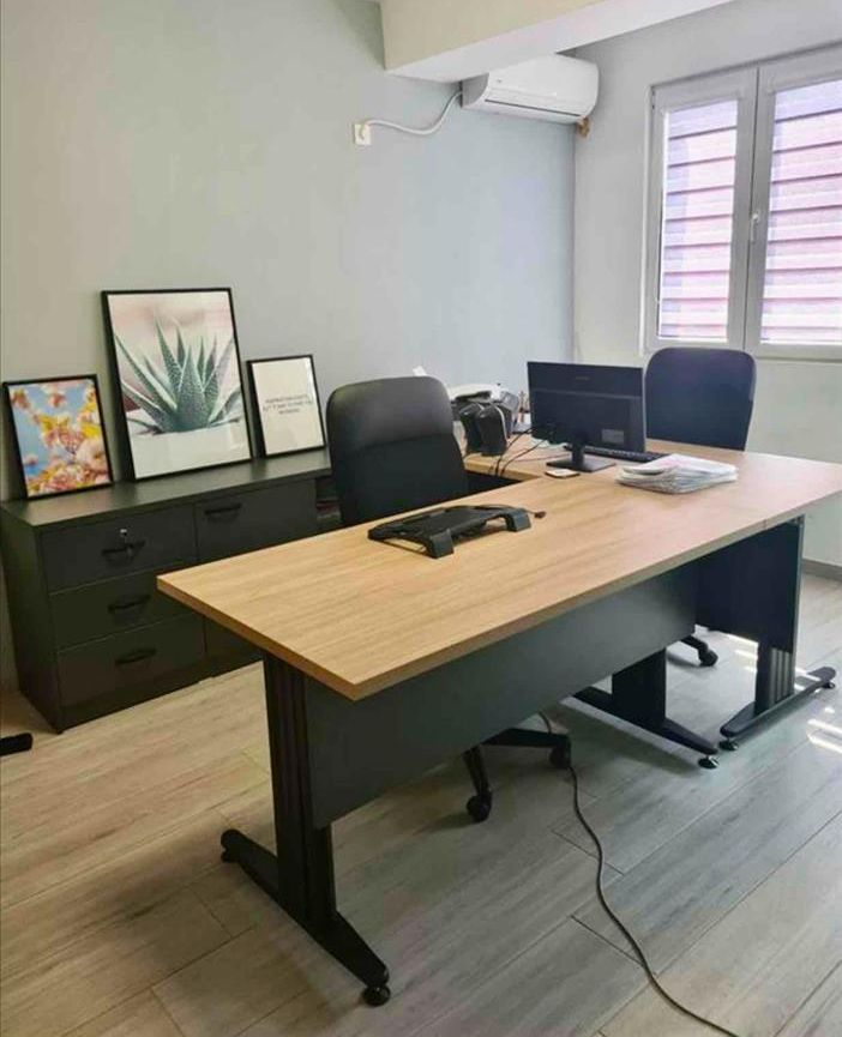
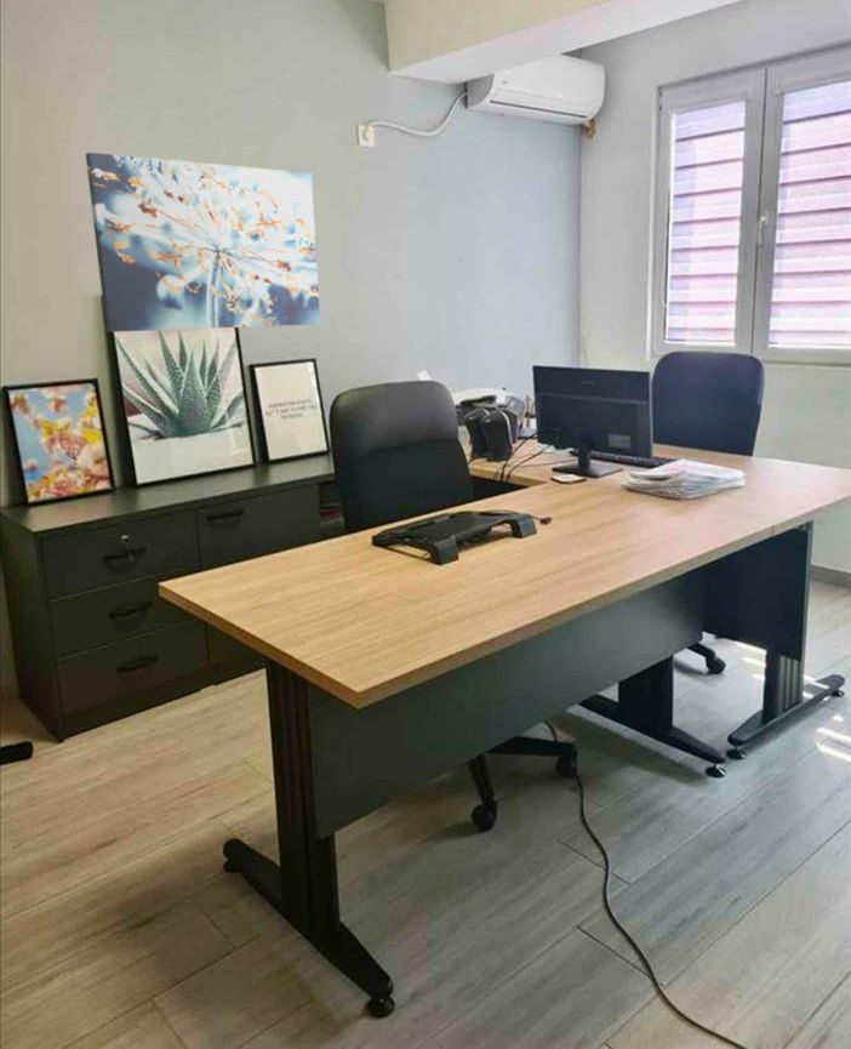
+ wall art [85,152,321,333]
